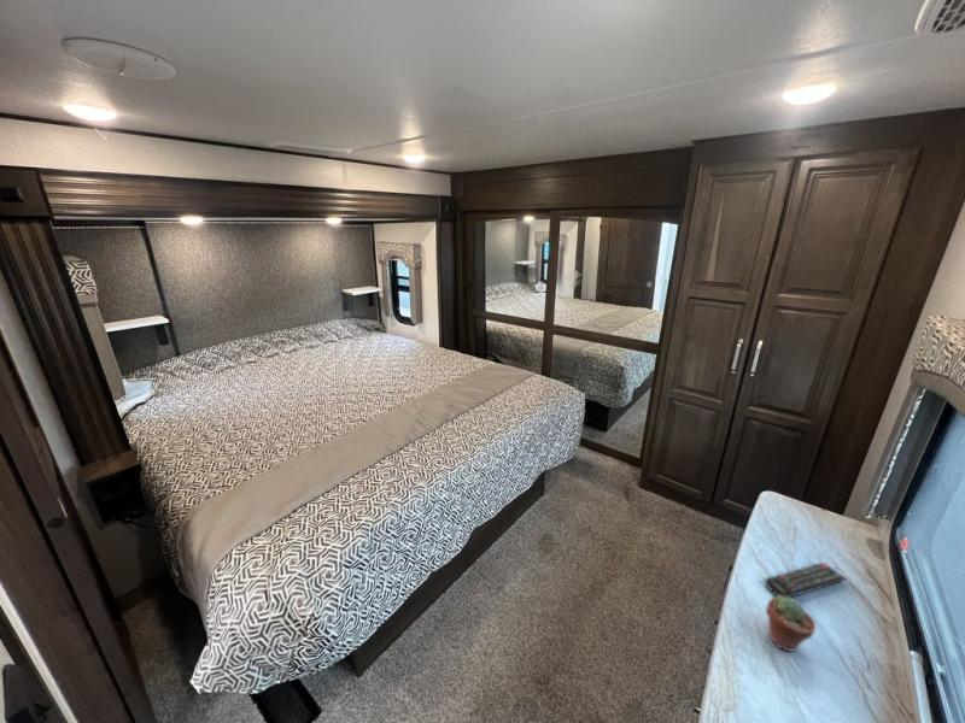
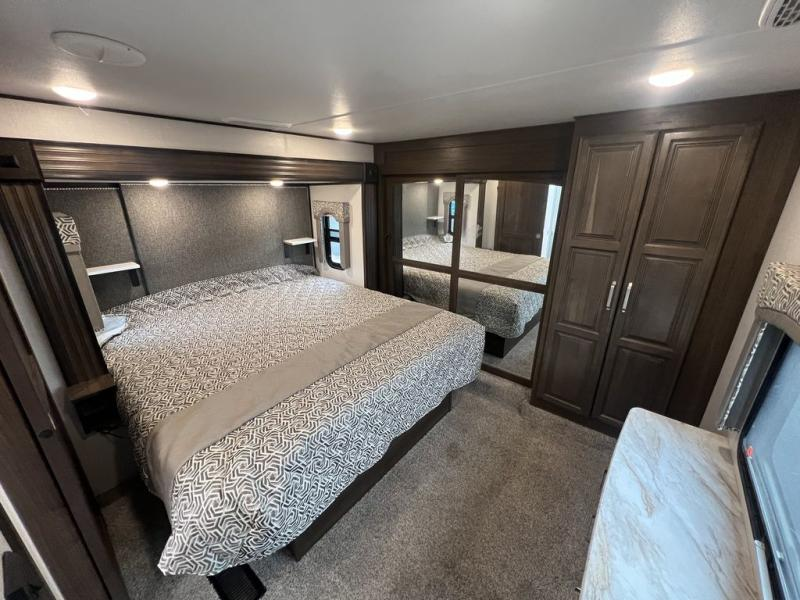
- potted succulent [765,595,817,653]
- remote control [764,562,847,598]
